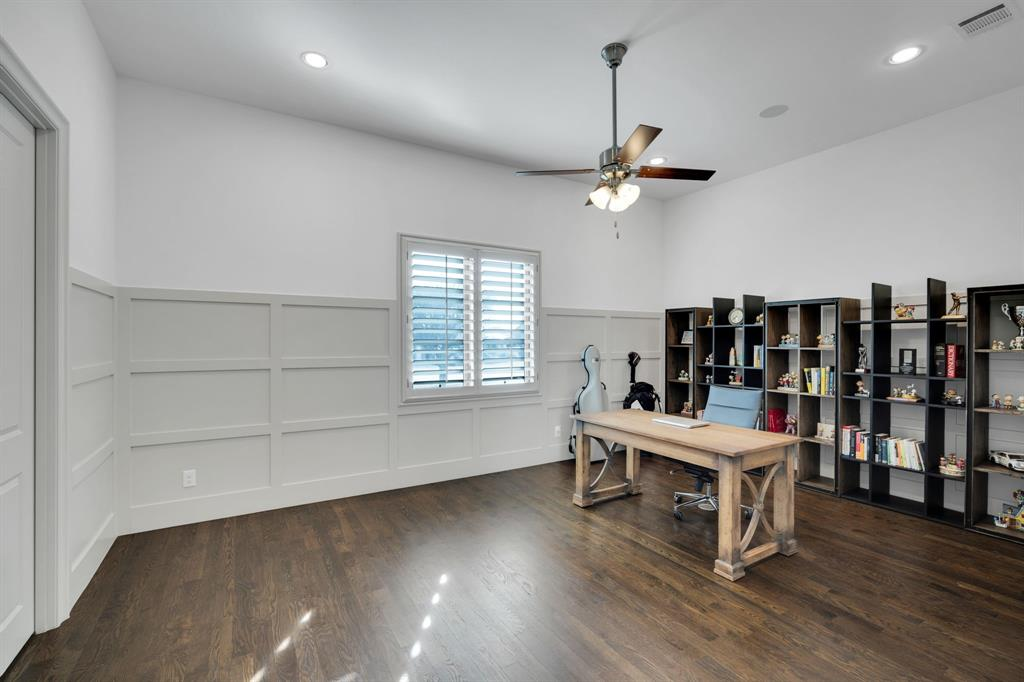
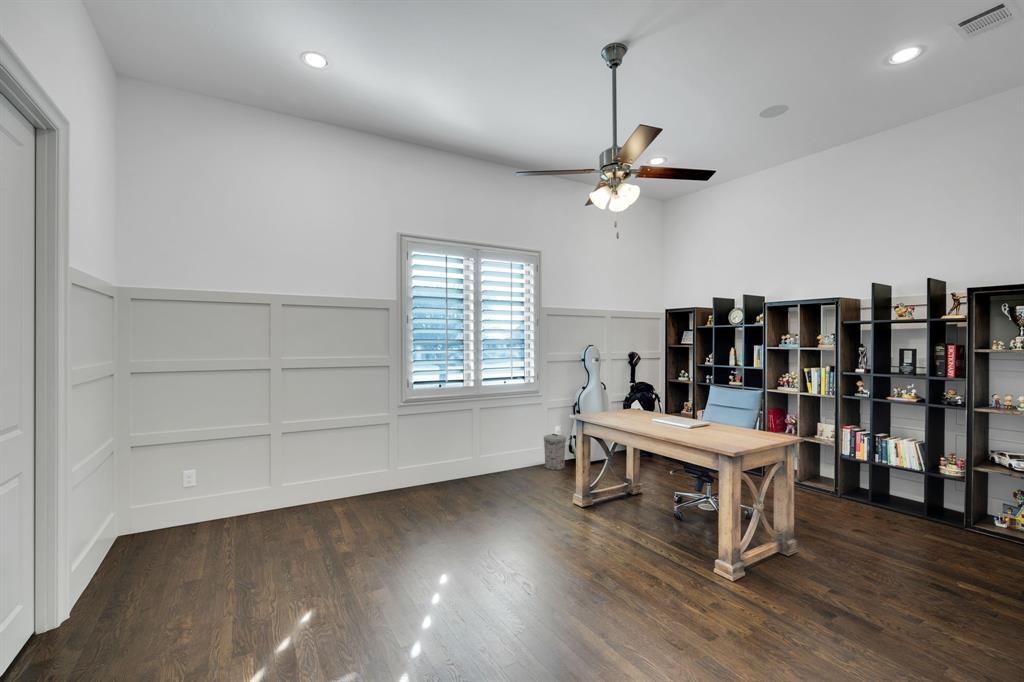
+ trash can [543,433,567,471]
